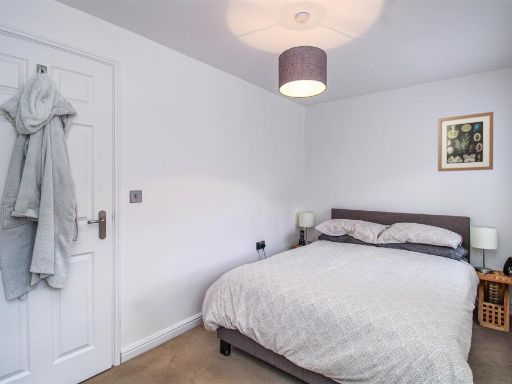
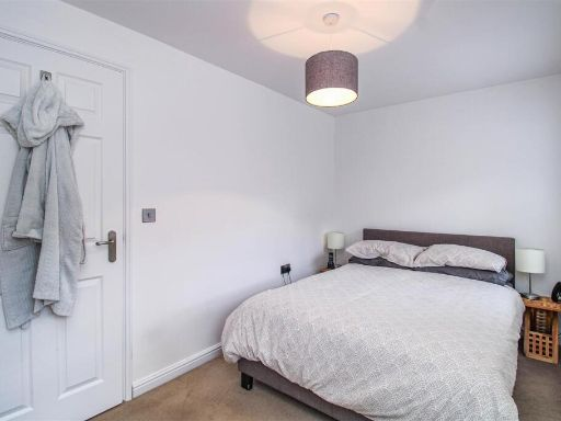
- wall art [437,111,494,172]
